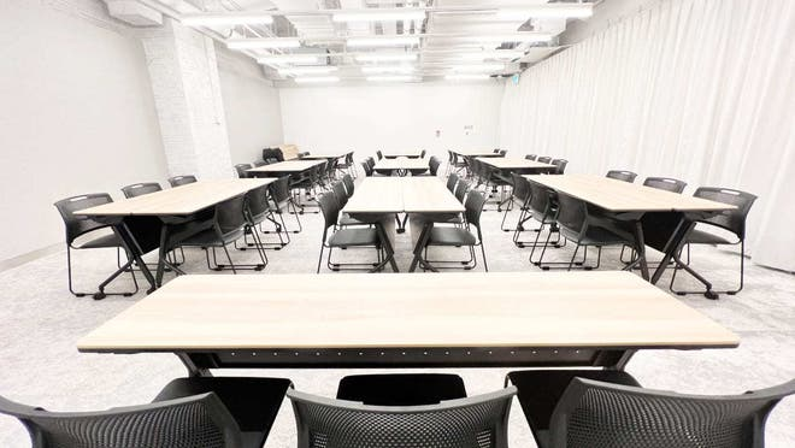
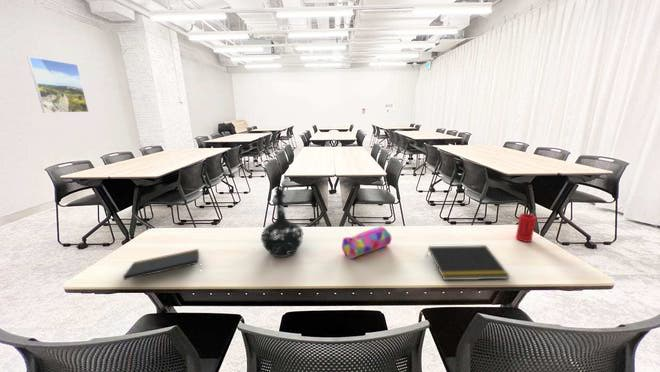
+ pencil case [341,225,392,260]
+ cup [515,213,537,243]
+ bottle [260,186,304,258]
+ notepad [122,248,202,281]
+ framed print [26,56,90,114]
+ notepad [425,244,511,281]
